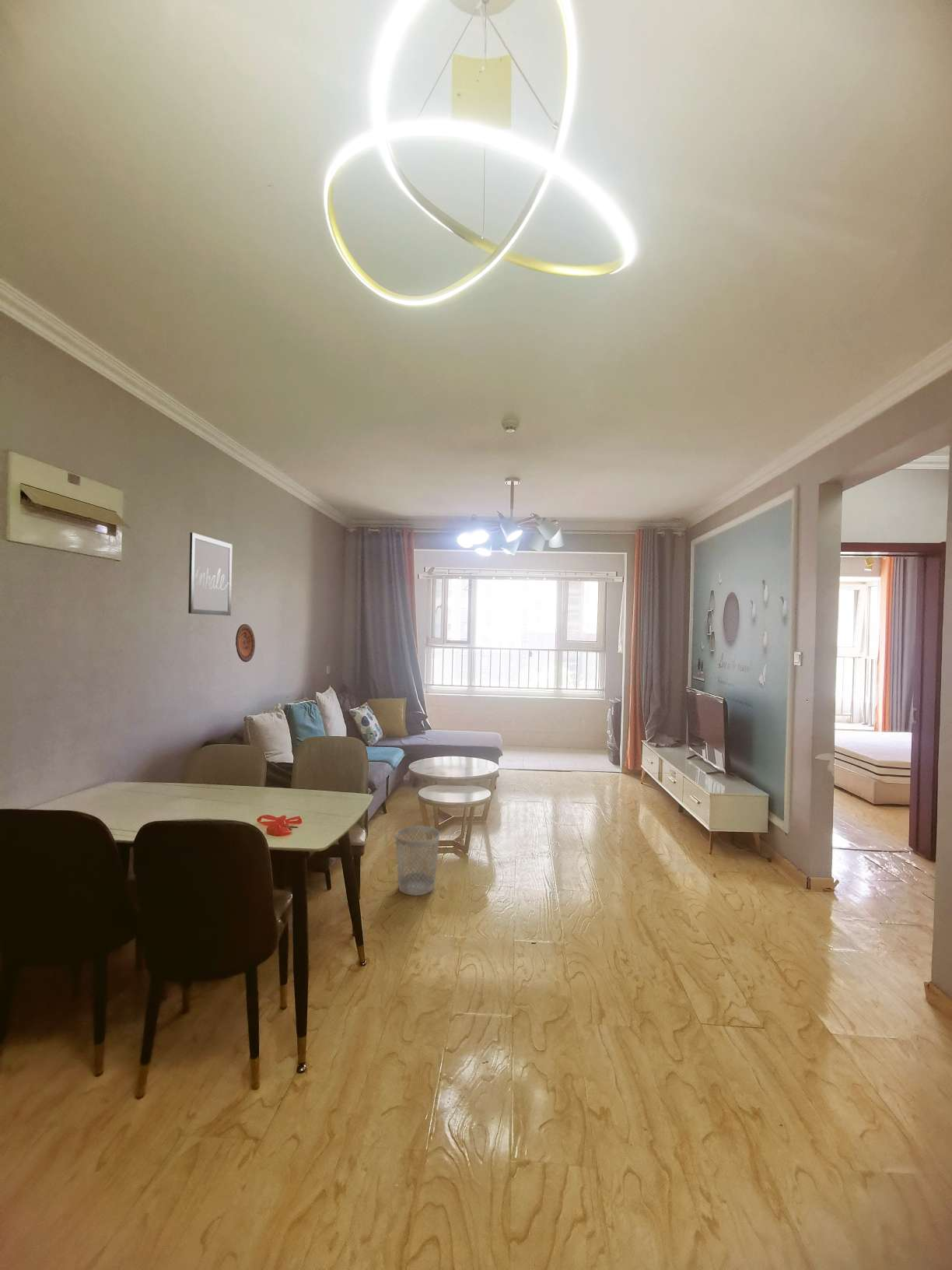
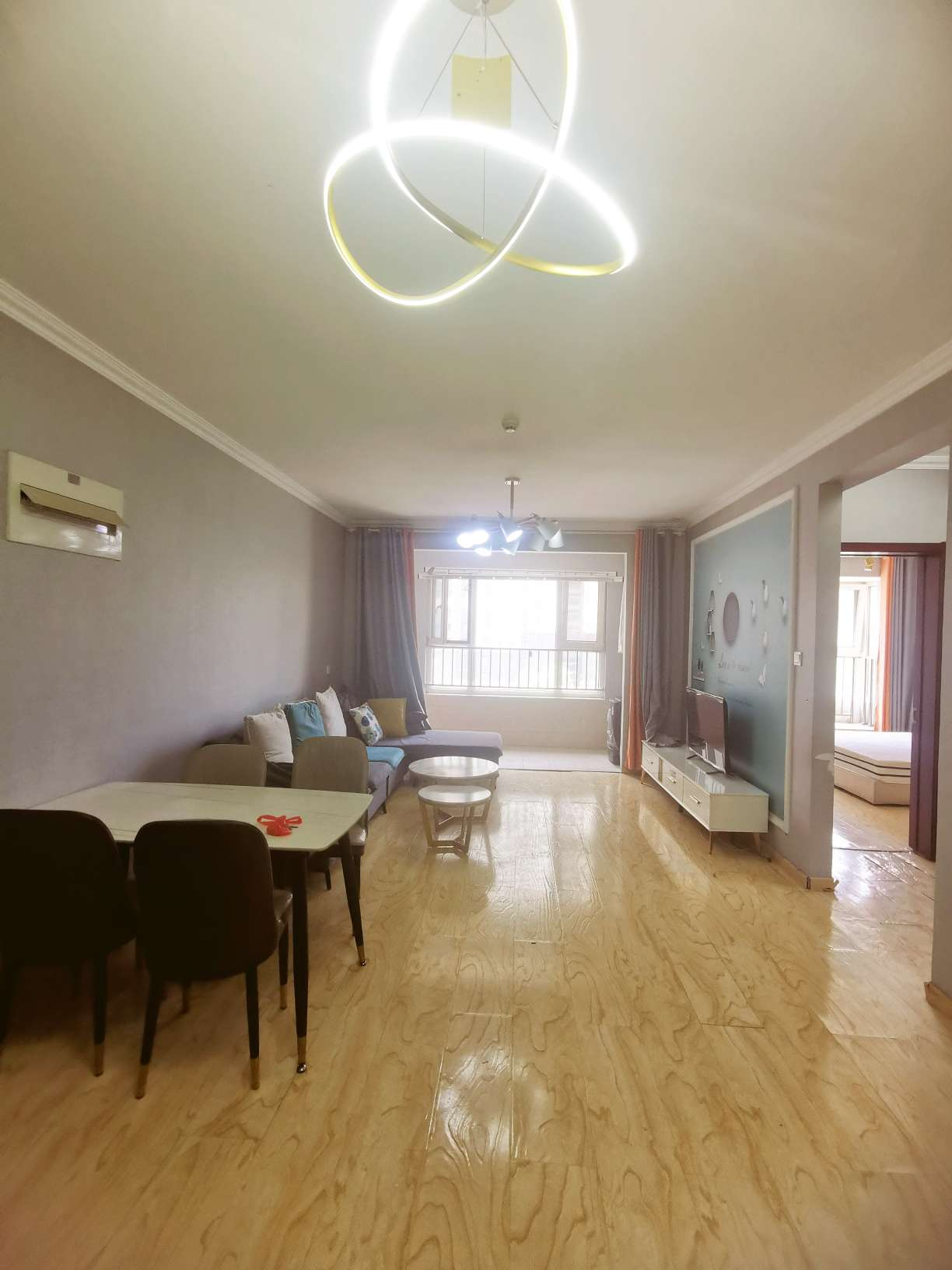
- wastebasket [395,826,440,896]
- wall art [187,532,233,616]
- decorative plate [235,623,256,663]
